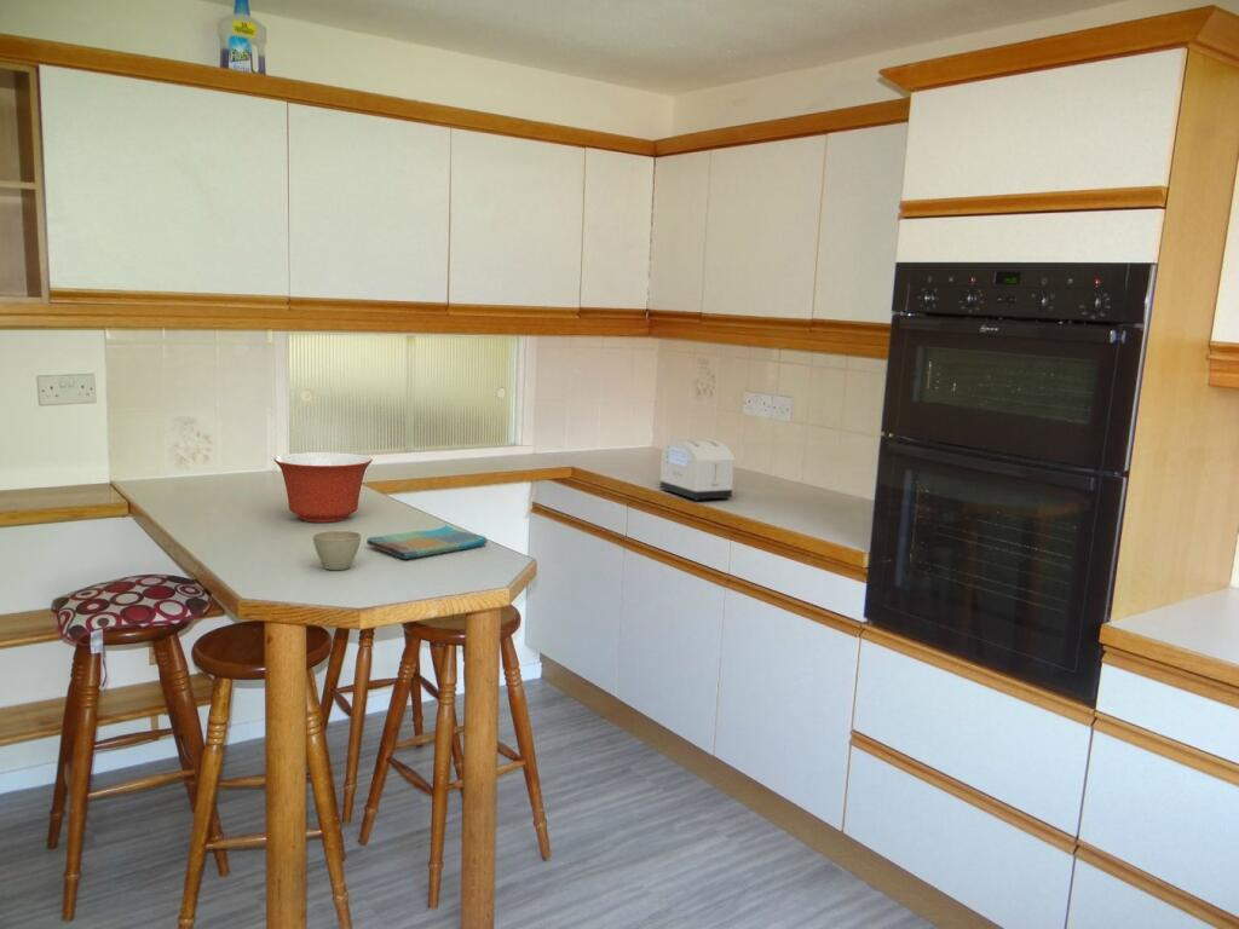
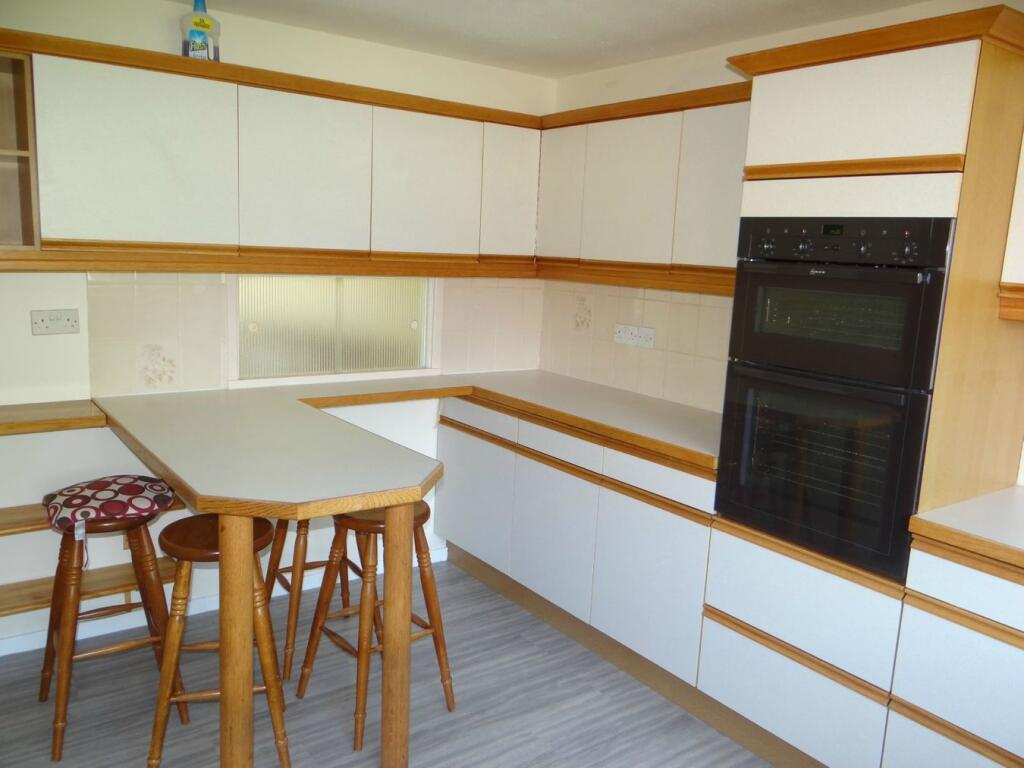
- toaster [658,438,736,502]
- mixing bowl [272,451,374,524]
- flower pot [312,530,362,571]
- dish towel [365,524,489,560]
